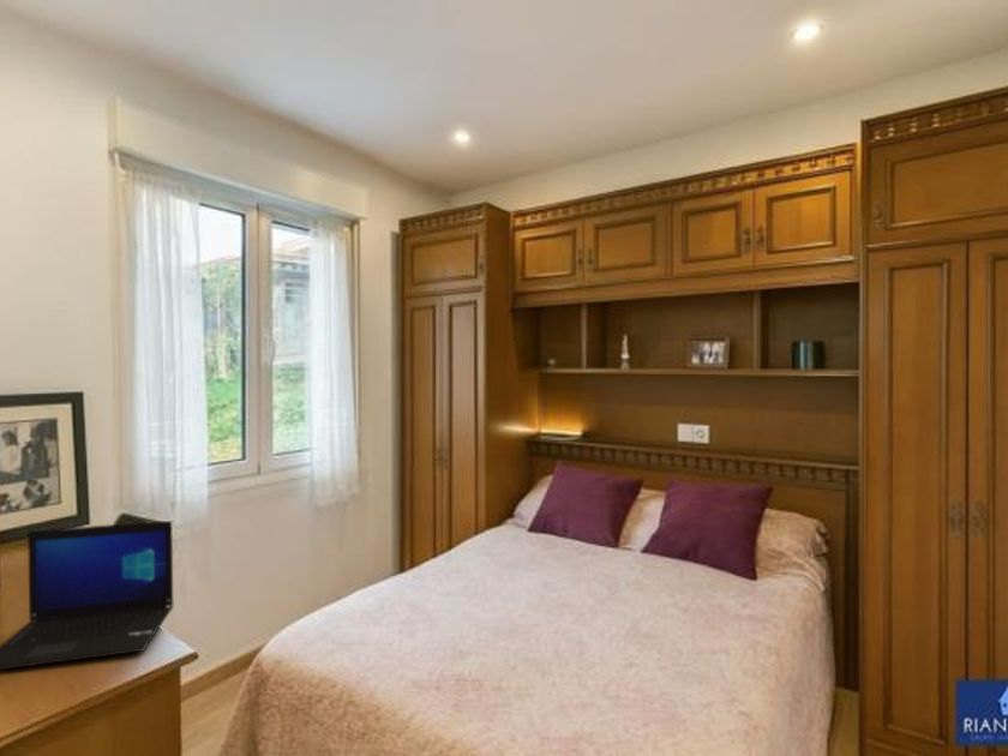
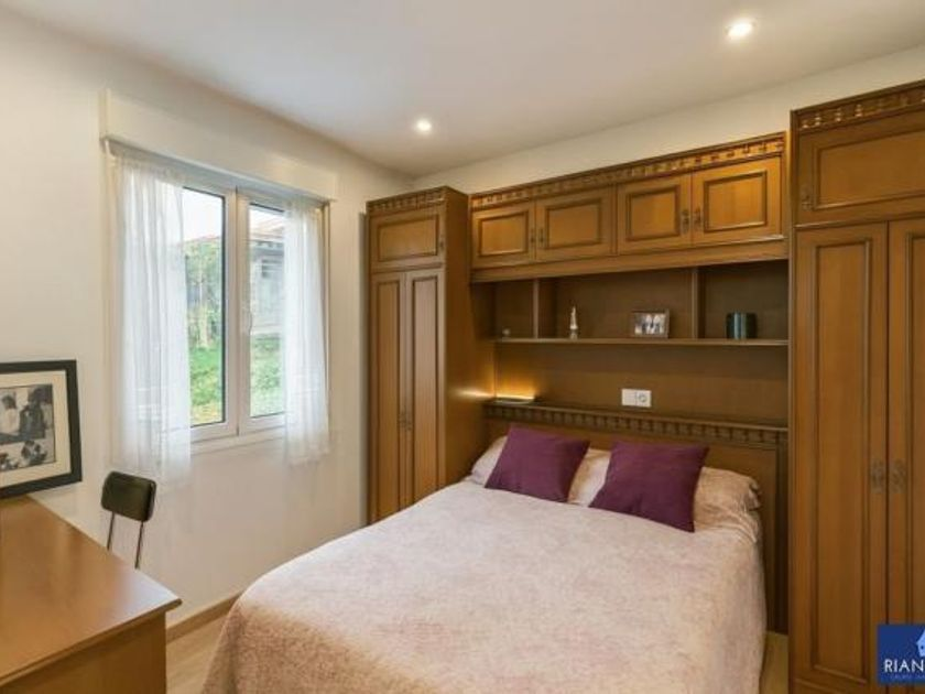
- laptop [0,520,174,671]
